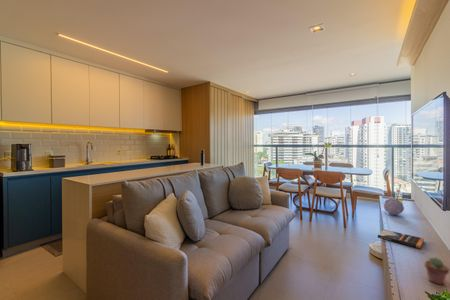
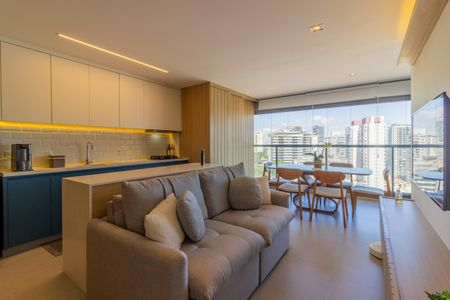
- potted succulent [424,256,450,285]
- book [377,229,425,249]
- decorative ball [383,198,405,216]
